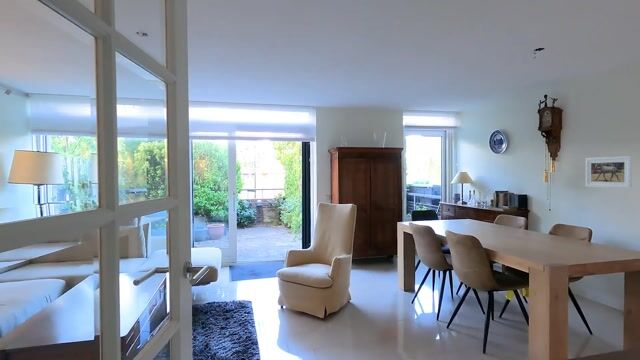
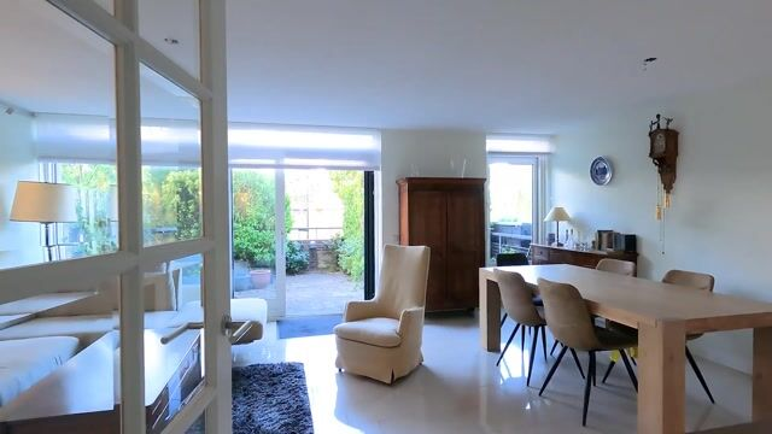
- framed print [585,155,633,189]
